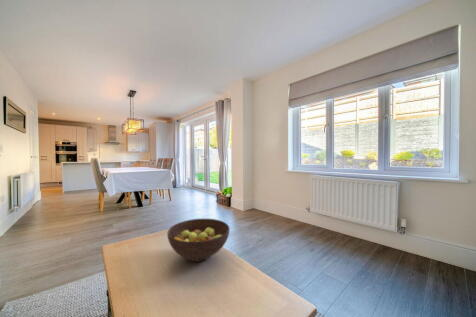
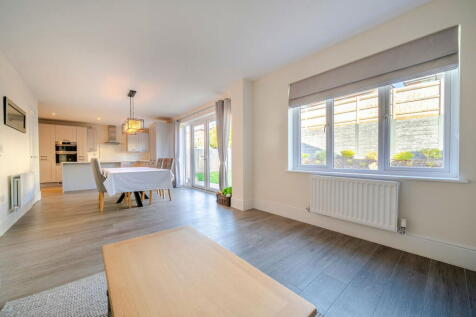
- fruit bowl [166,218,231,263]
